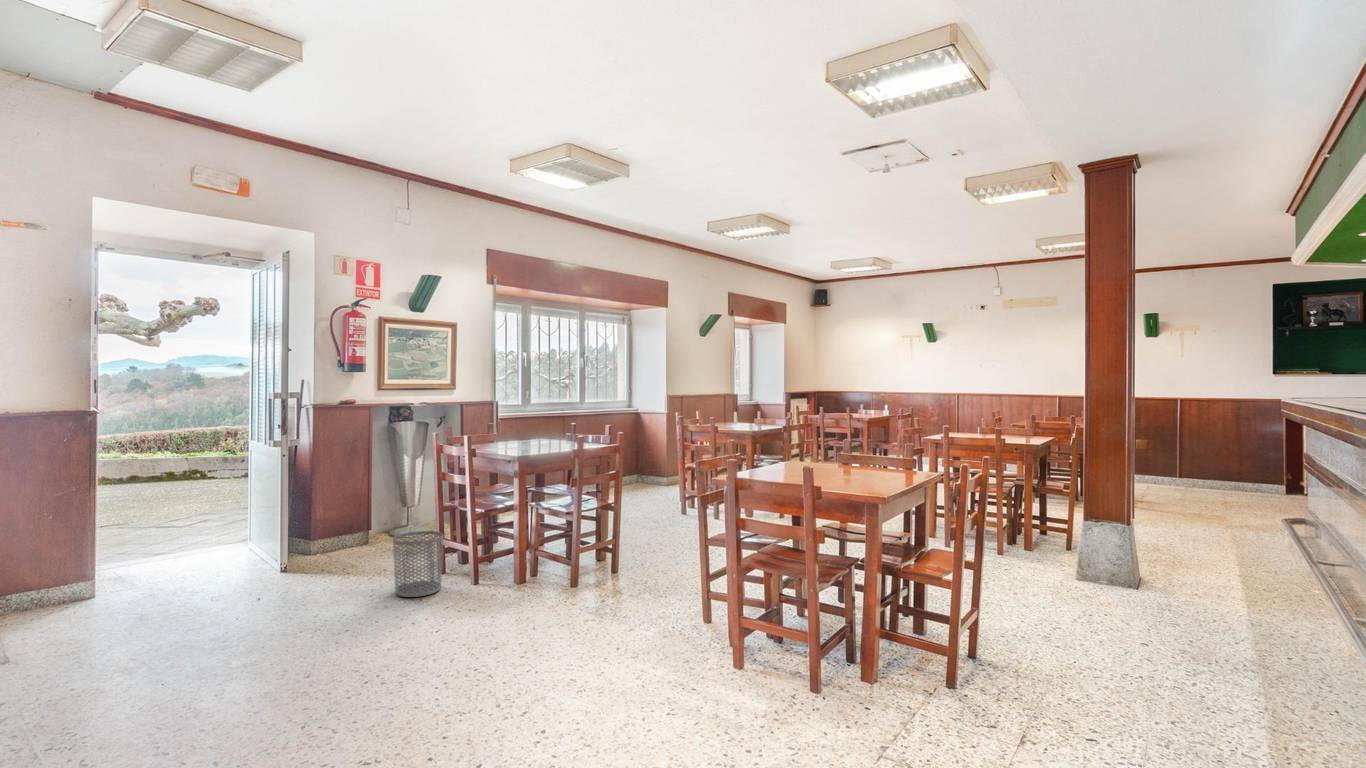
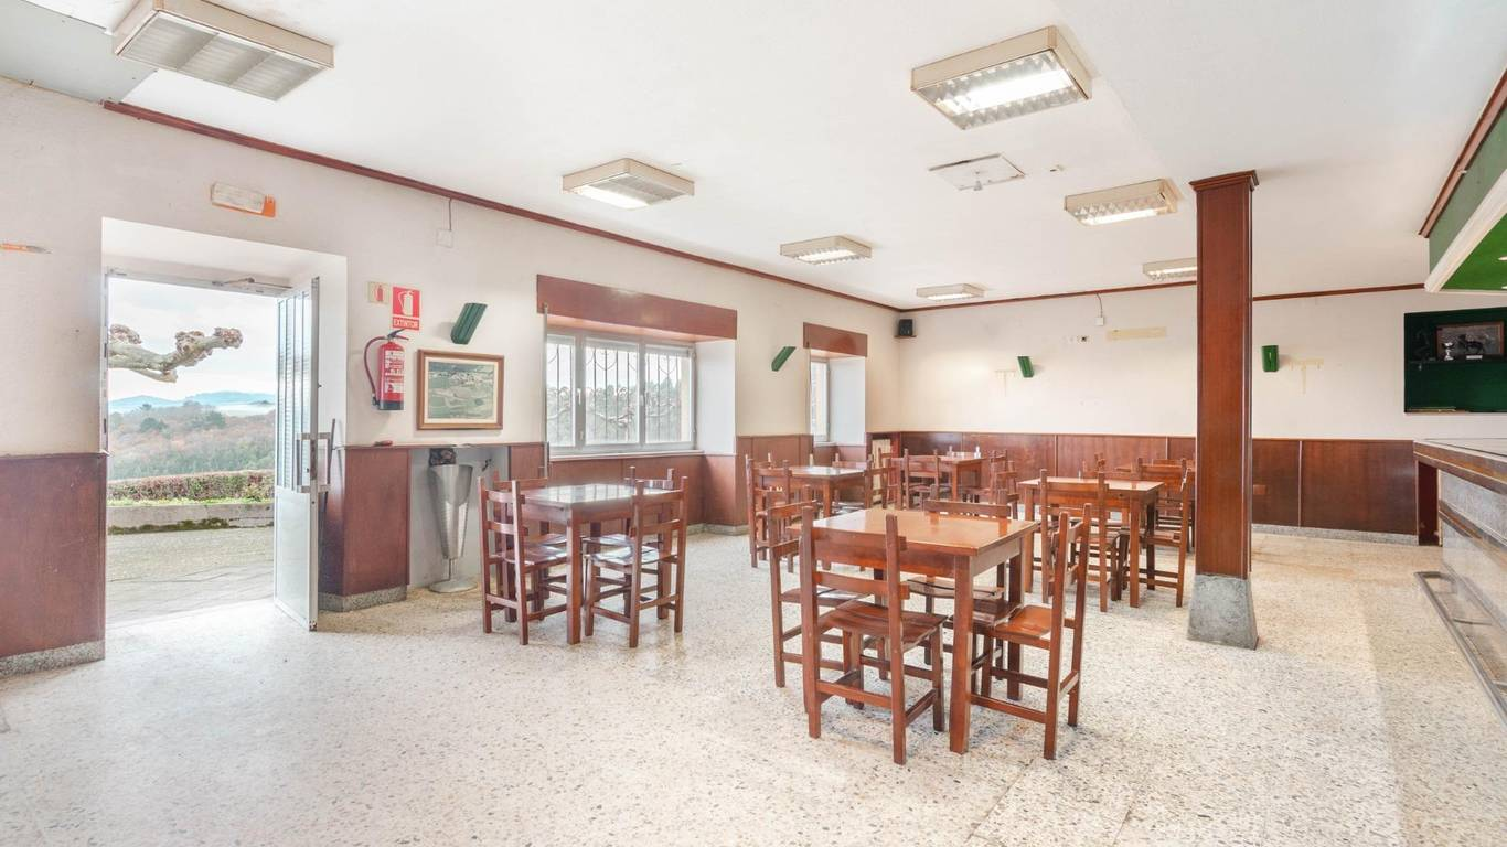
- waste bin [392,530,445,598]
